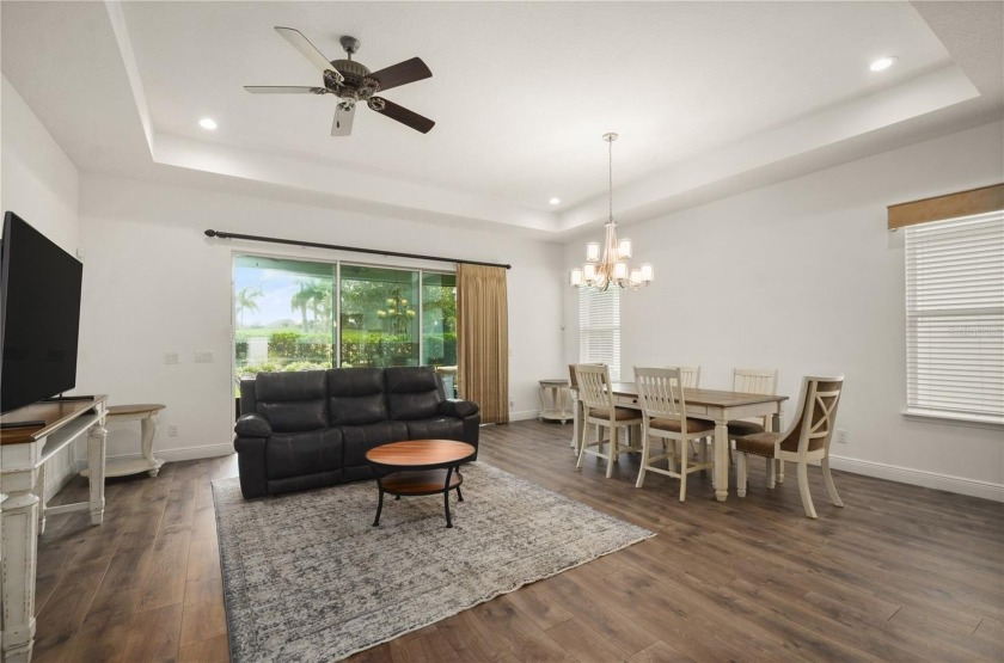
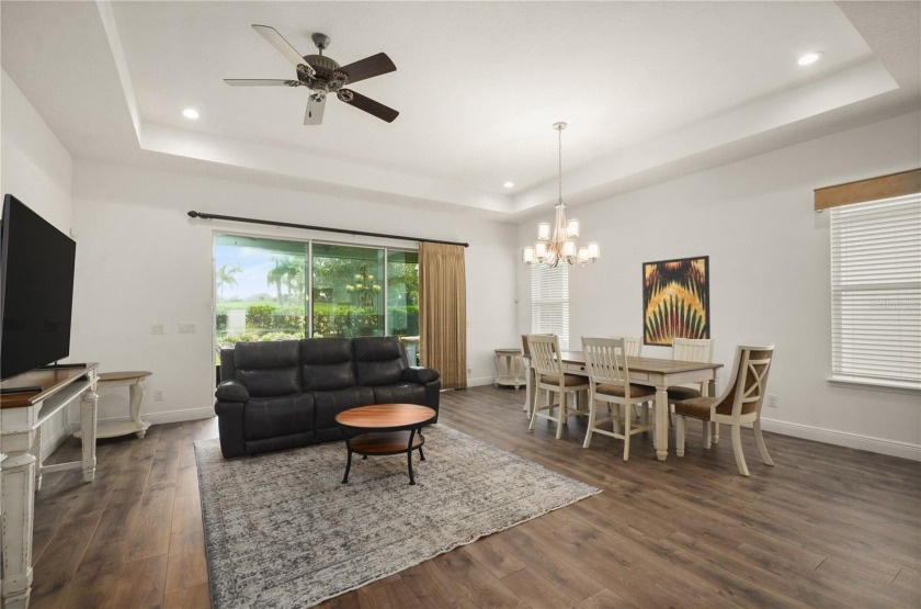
+ wall art [641,255,712,348]
